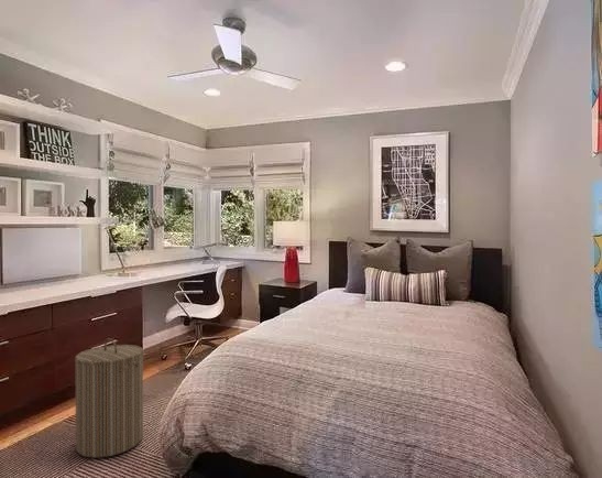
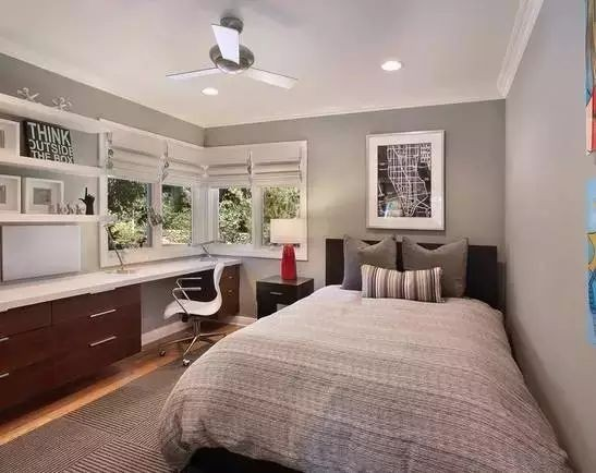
- laundry hamper [74,337,144,459]
